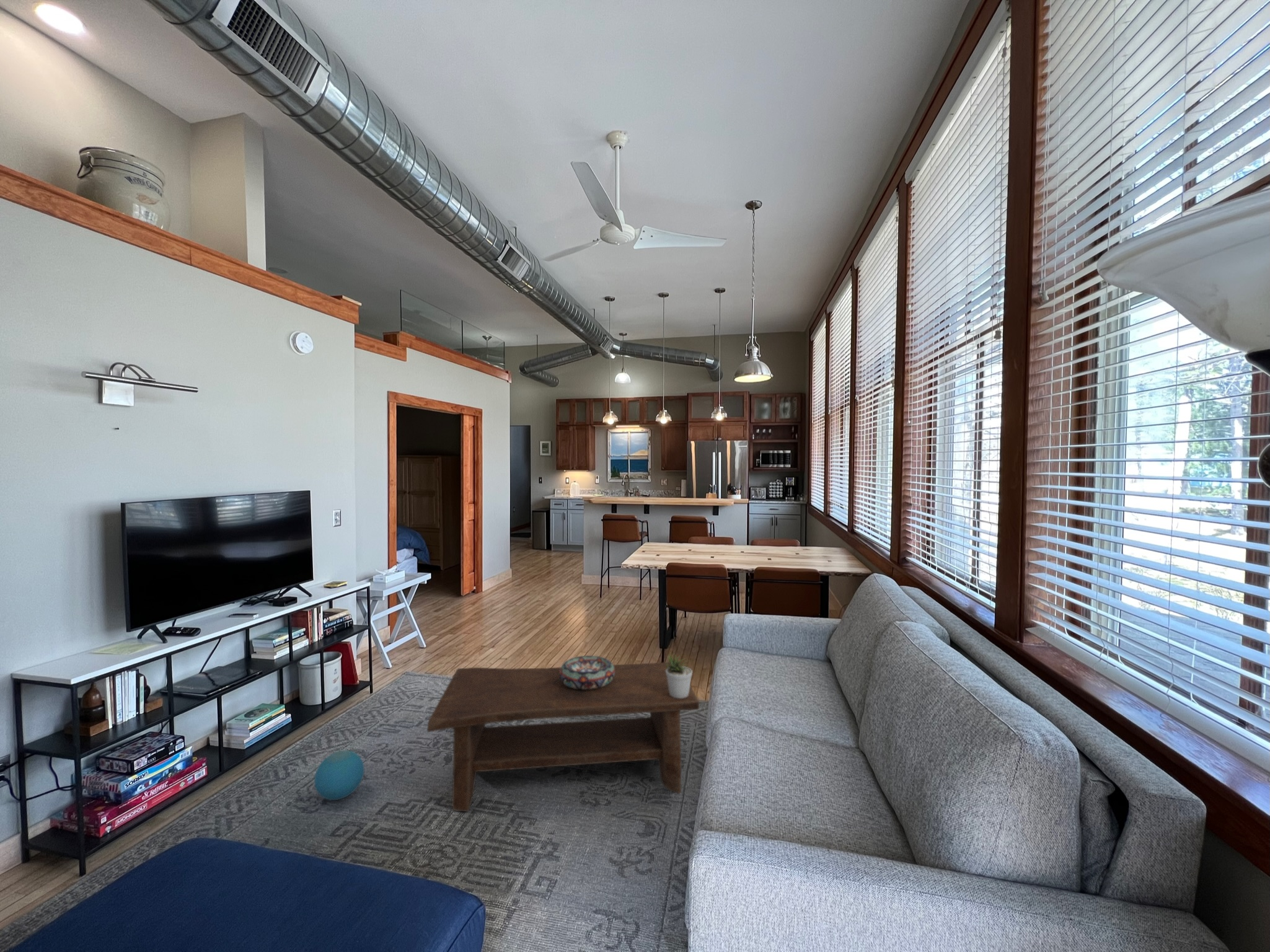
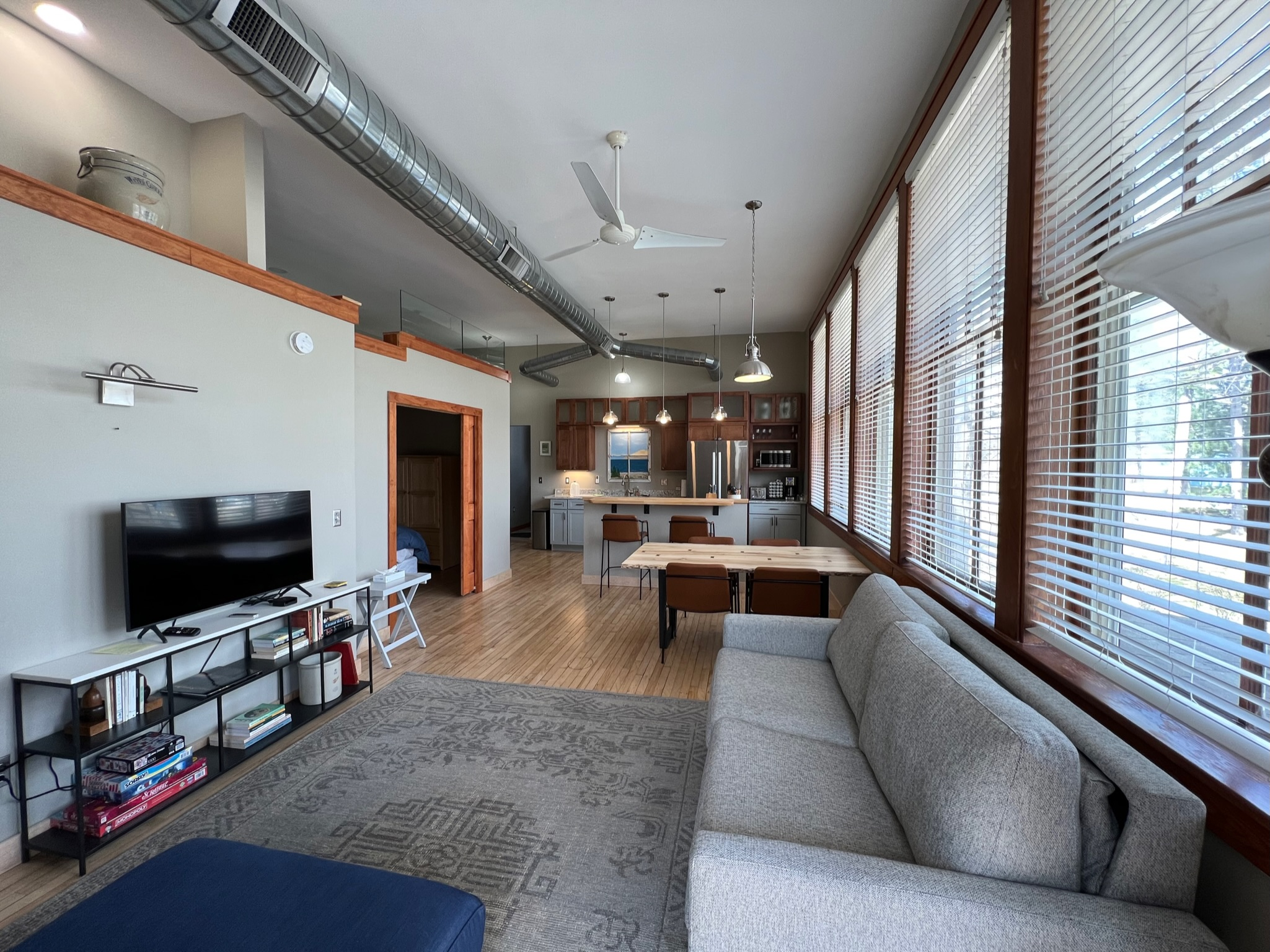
- coffee table [426,661,700,813]
- ball [314,749,365,801]
- potted plant [665,651,693,699]
- decorative bowl [559,655,615,690]
